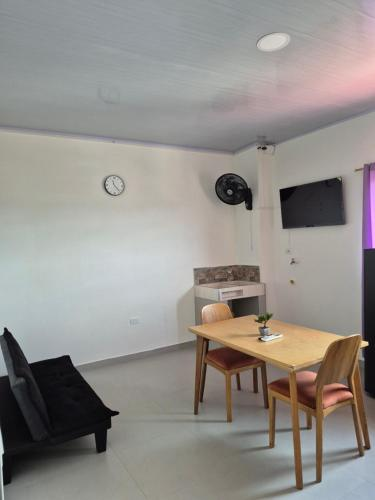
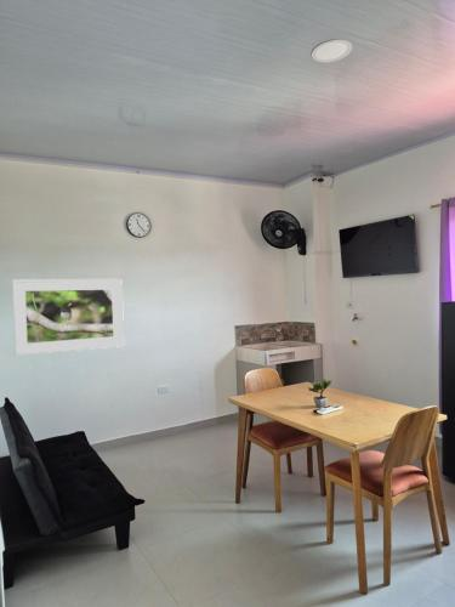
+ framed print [11,278,125,357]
